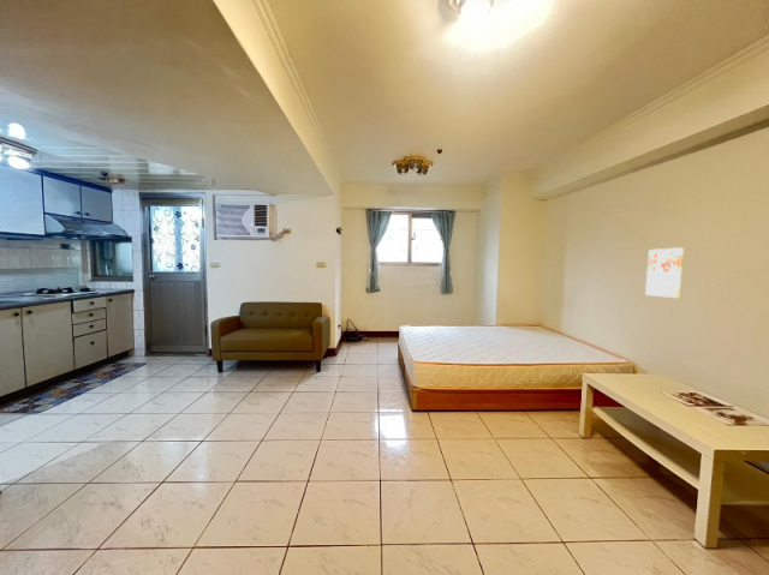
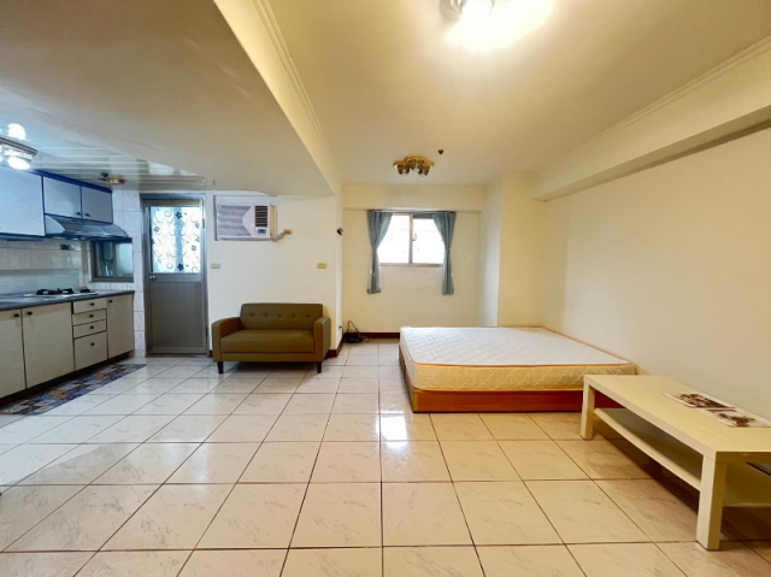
- wall art [644,246,685,299]
